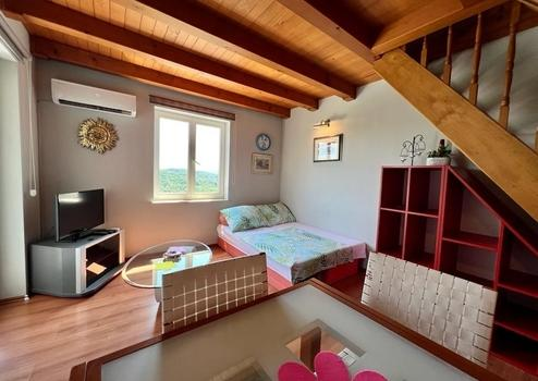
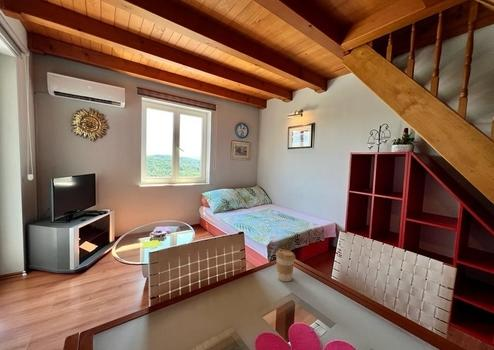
+ coffee cup [275,248,296,282]
